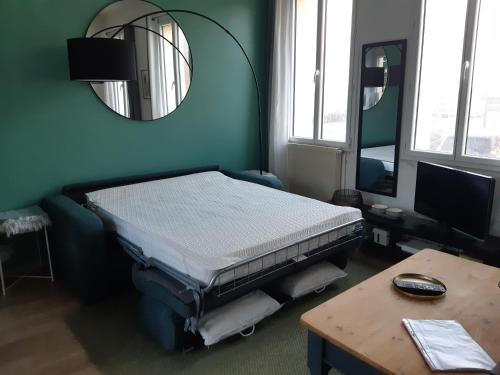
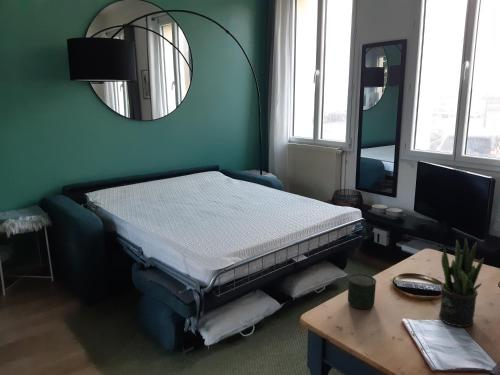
+ potted plant [438,237,485,328]
+ mug [347,273,377,310]
